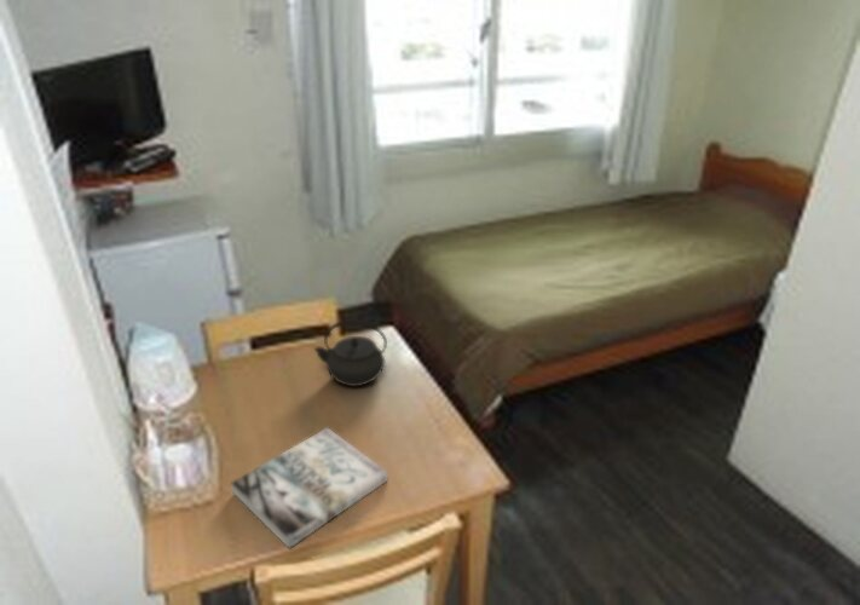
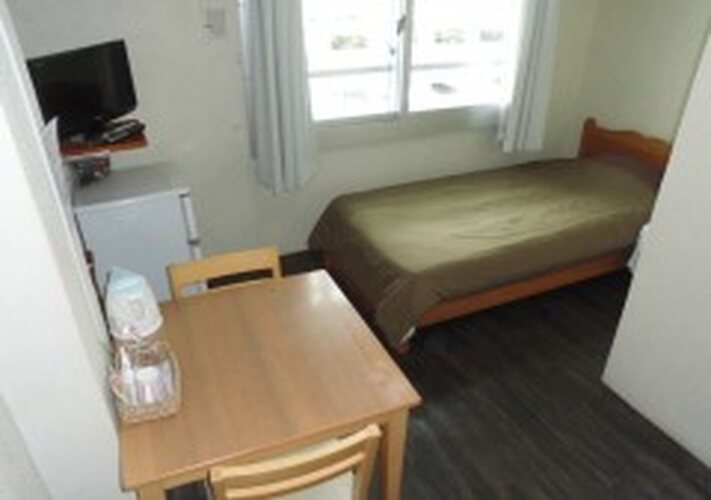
- kettle [313,318,388,387]
- book [230,426,389,549]
